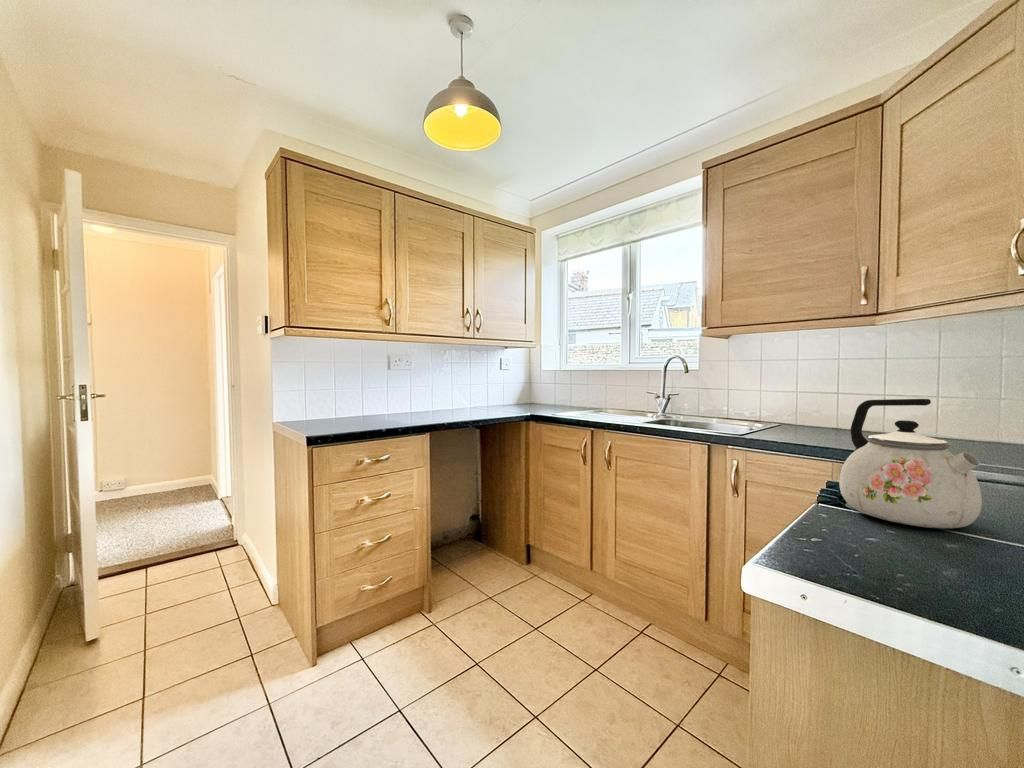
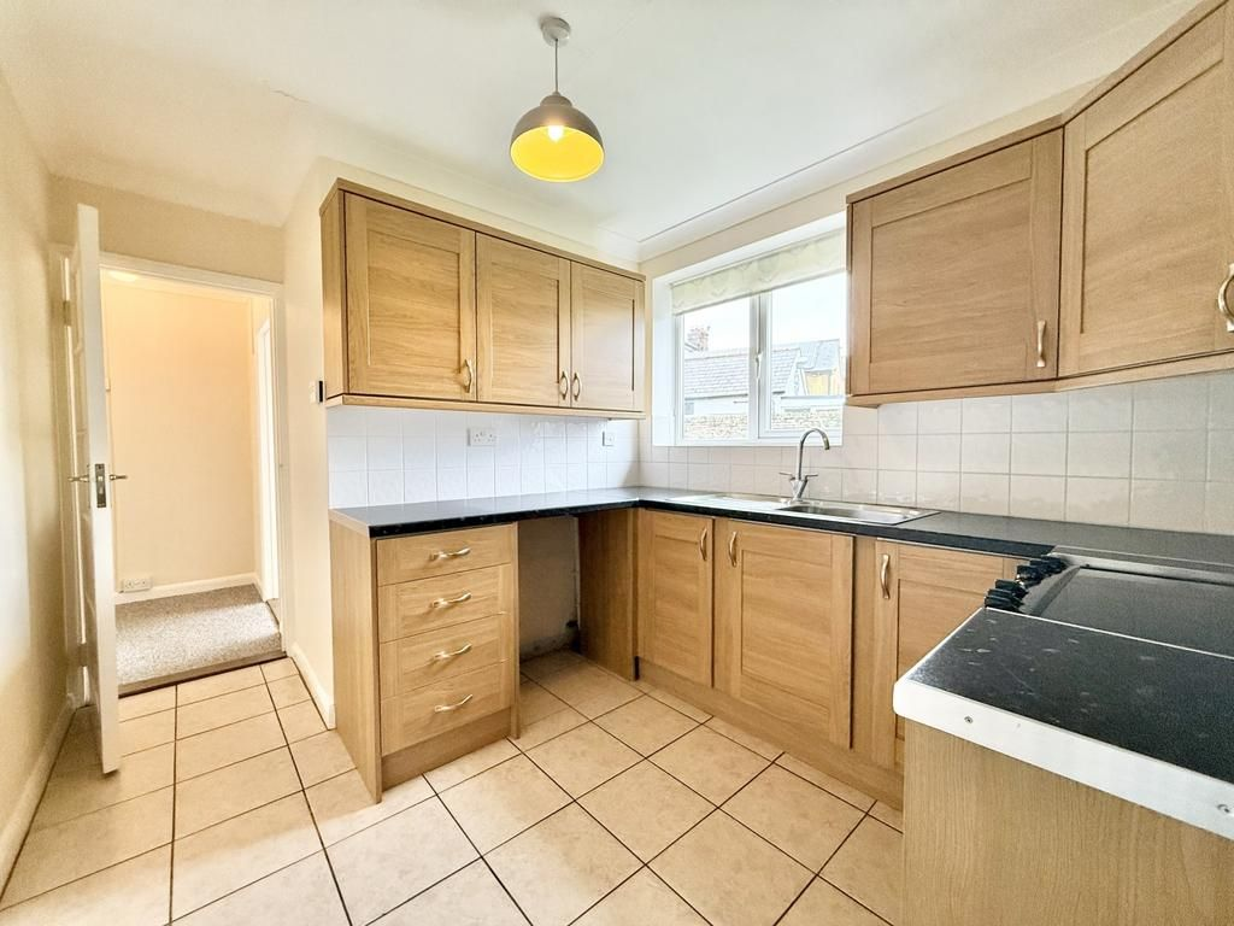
- kettle [838,398,983,529]
